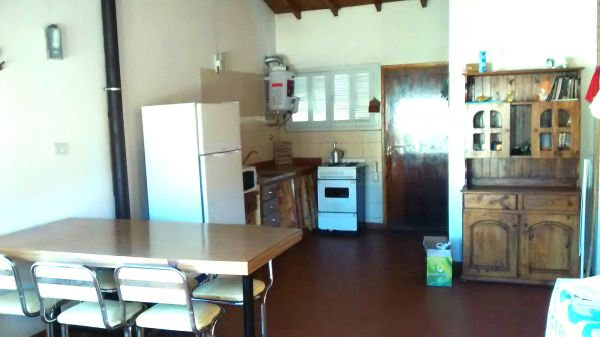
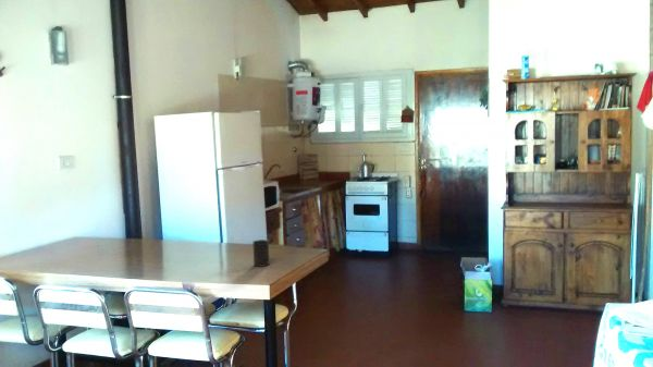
+ cup [251,238,271,268]
